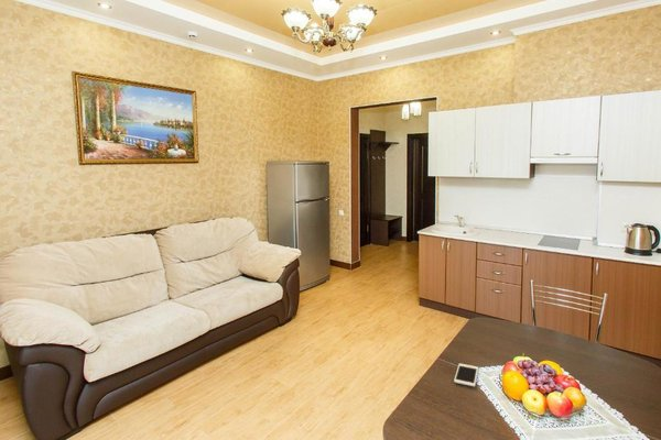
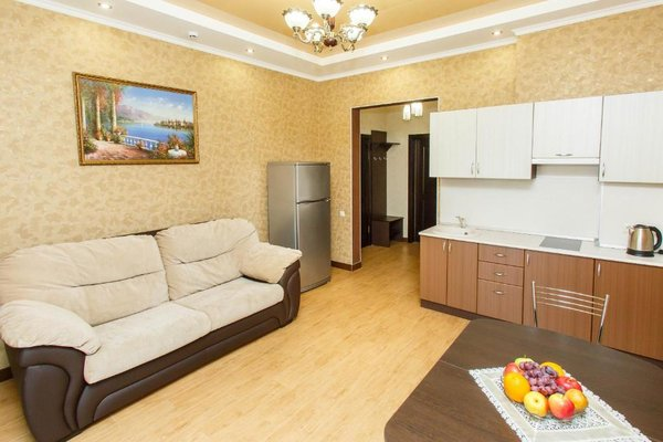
- cell phone [453,362,479,387]
